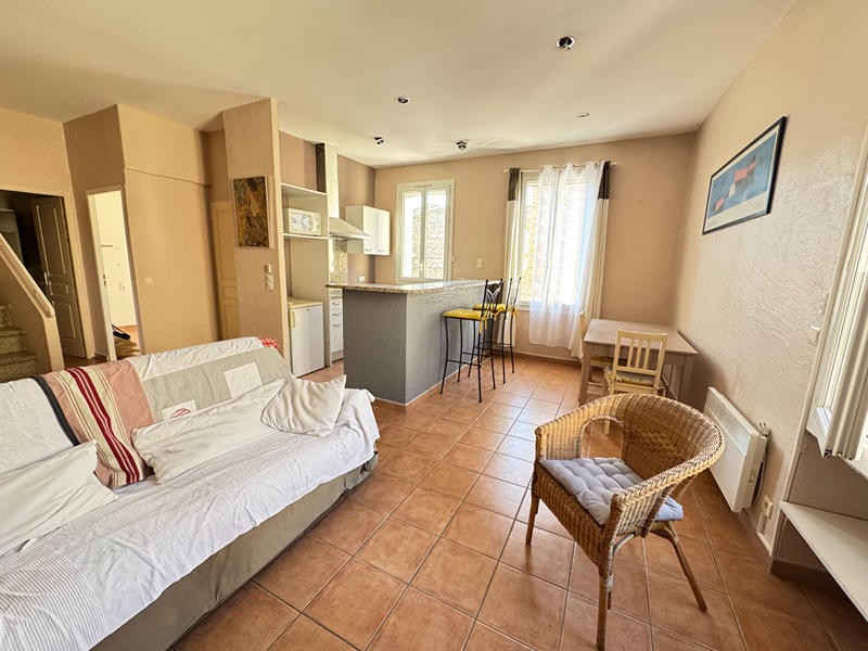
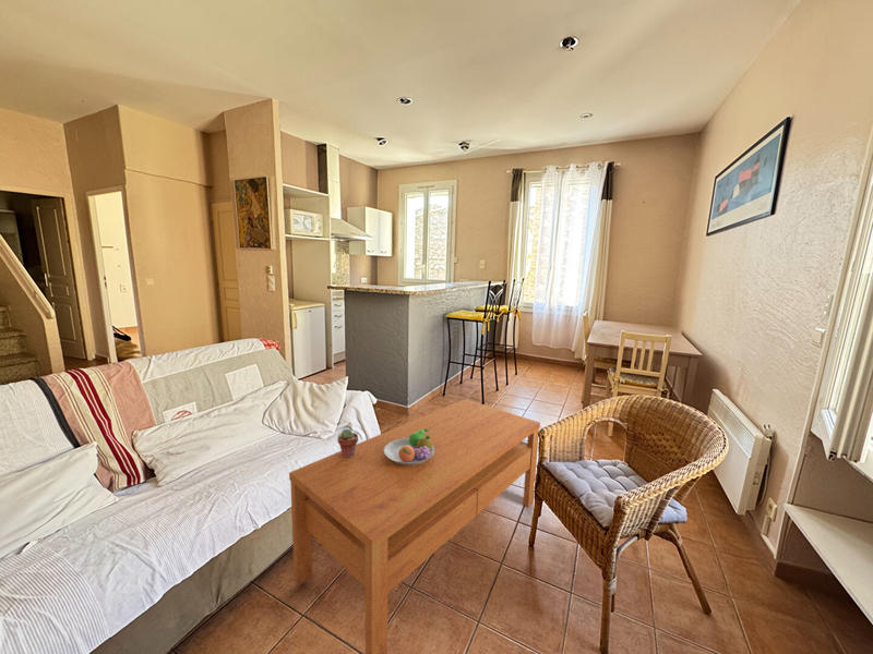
+ coffee table [288,398,541,654]
+ potted succulent [336,427,359,458]
+ fruit bowl [384,428,434,465]
